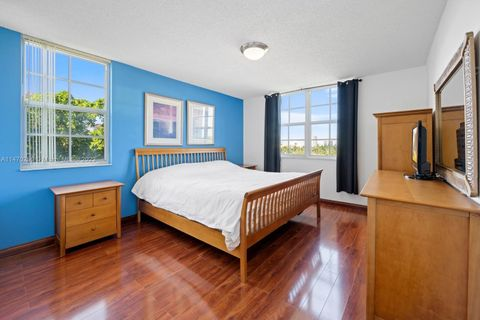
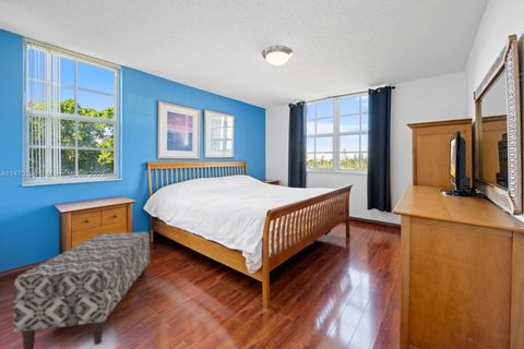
+ bench [12,231,151,349]
